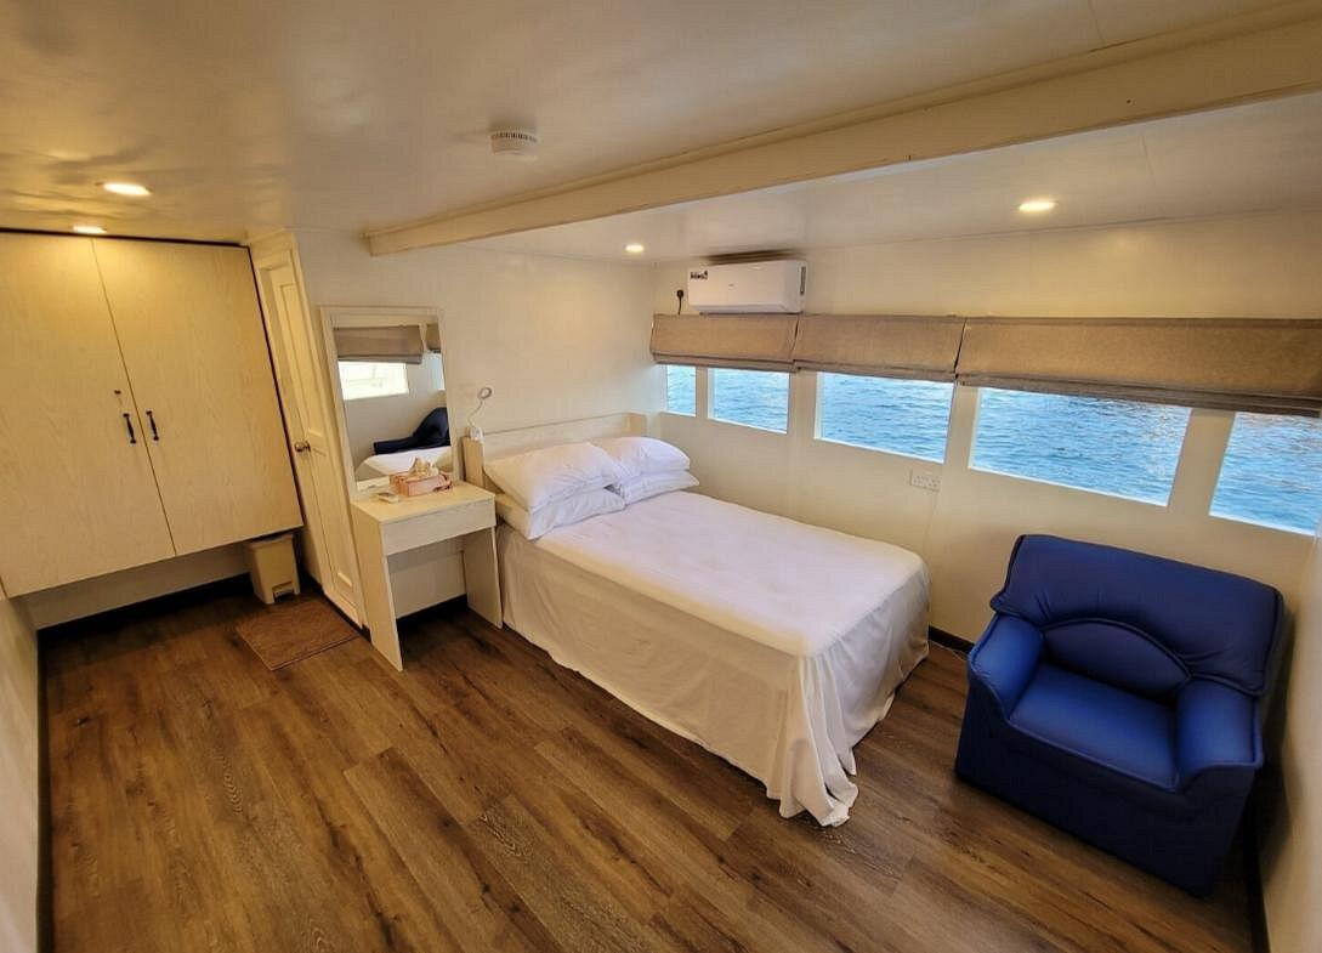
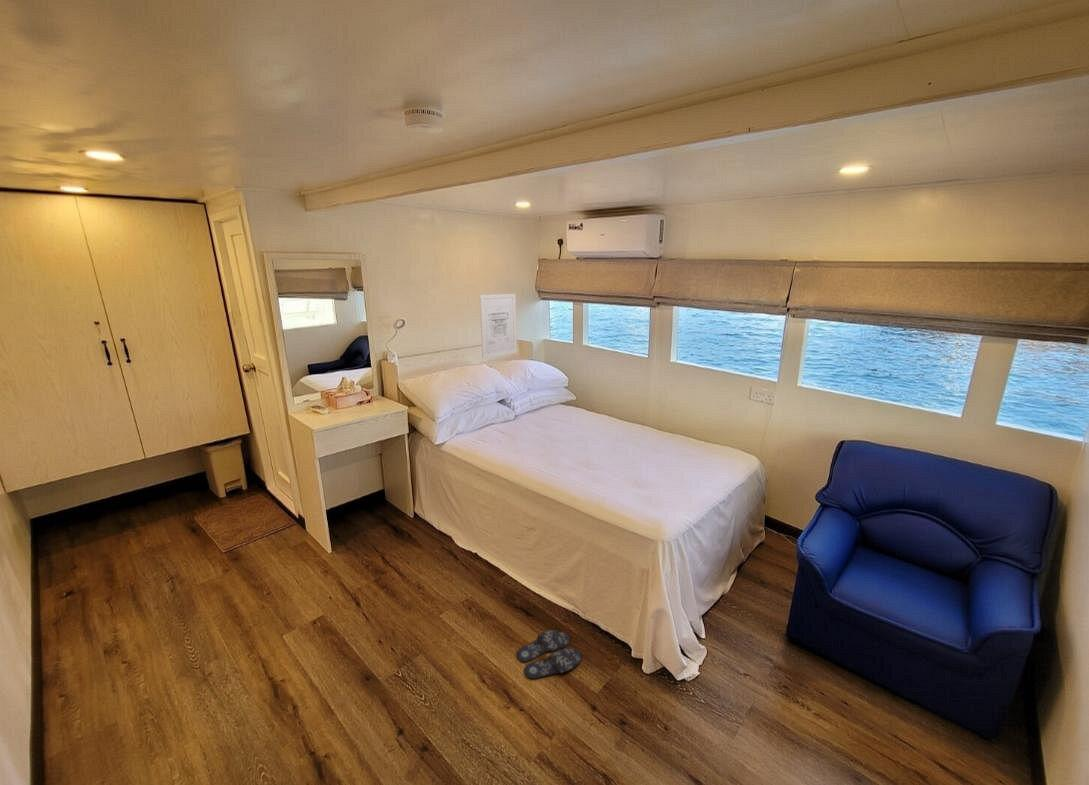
+ wall art [479,293,518,360]
+ slippers [515,629,582,680]
